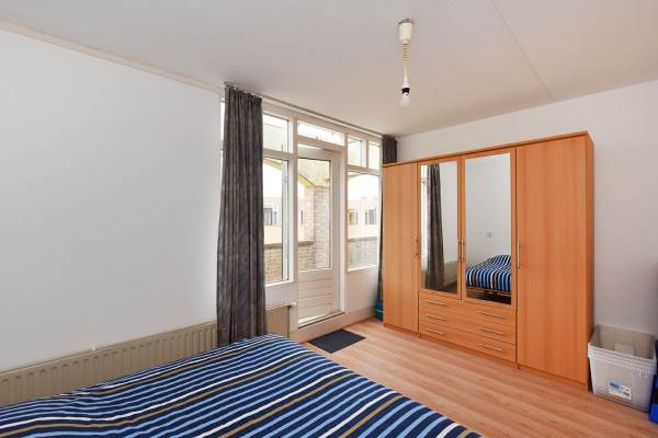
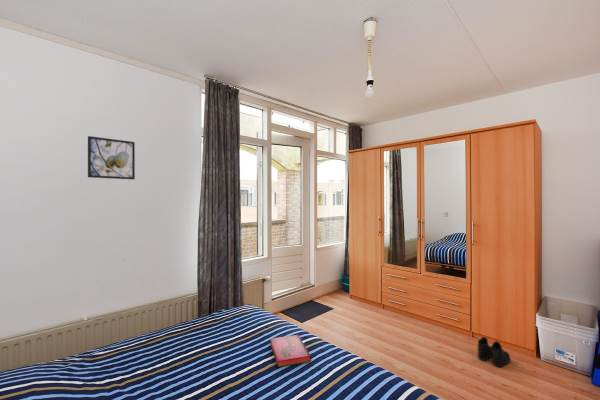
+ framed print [87,135,136,180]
+ boots [477,336,511,368]
+ hardback book [269,334,312,368]
